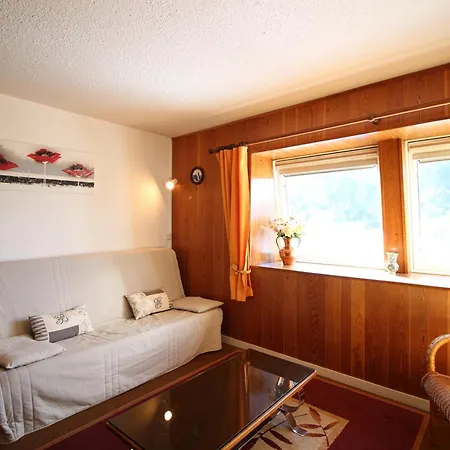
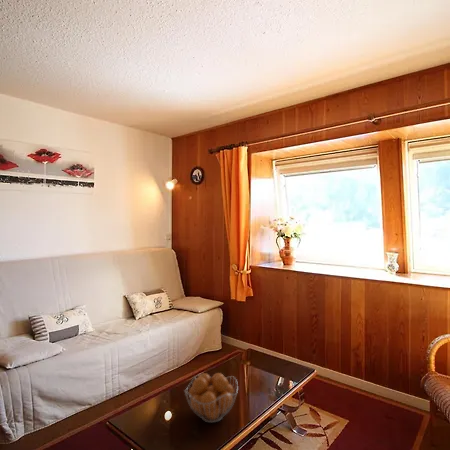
+ fruit basket [183,372,239,424]
